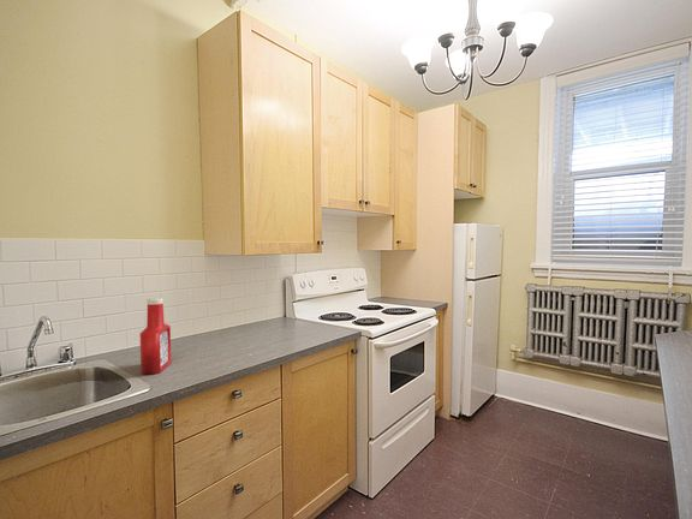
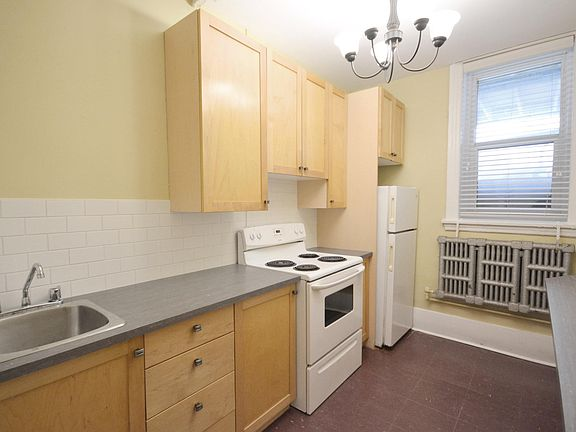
- soap bottle [139,297,172,376]
